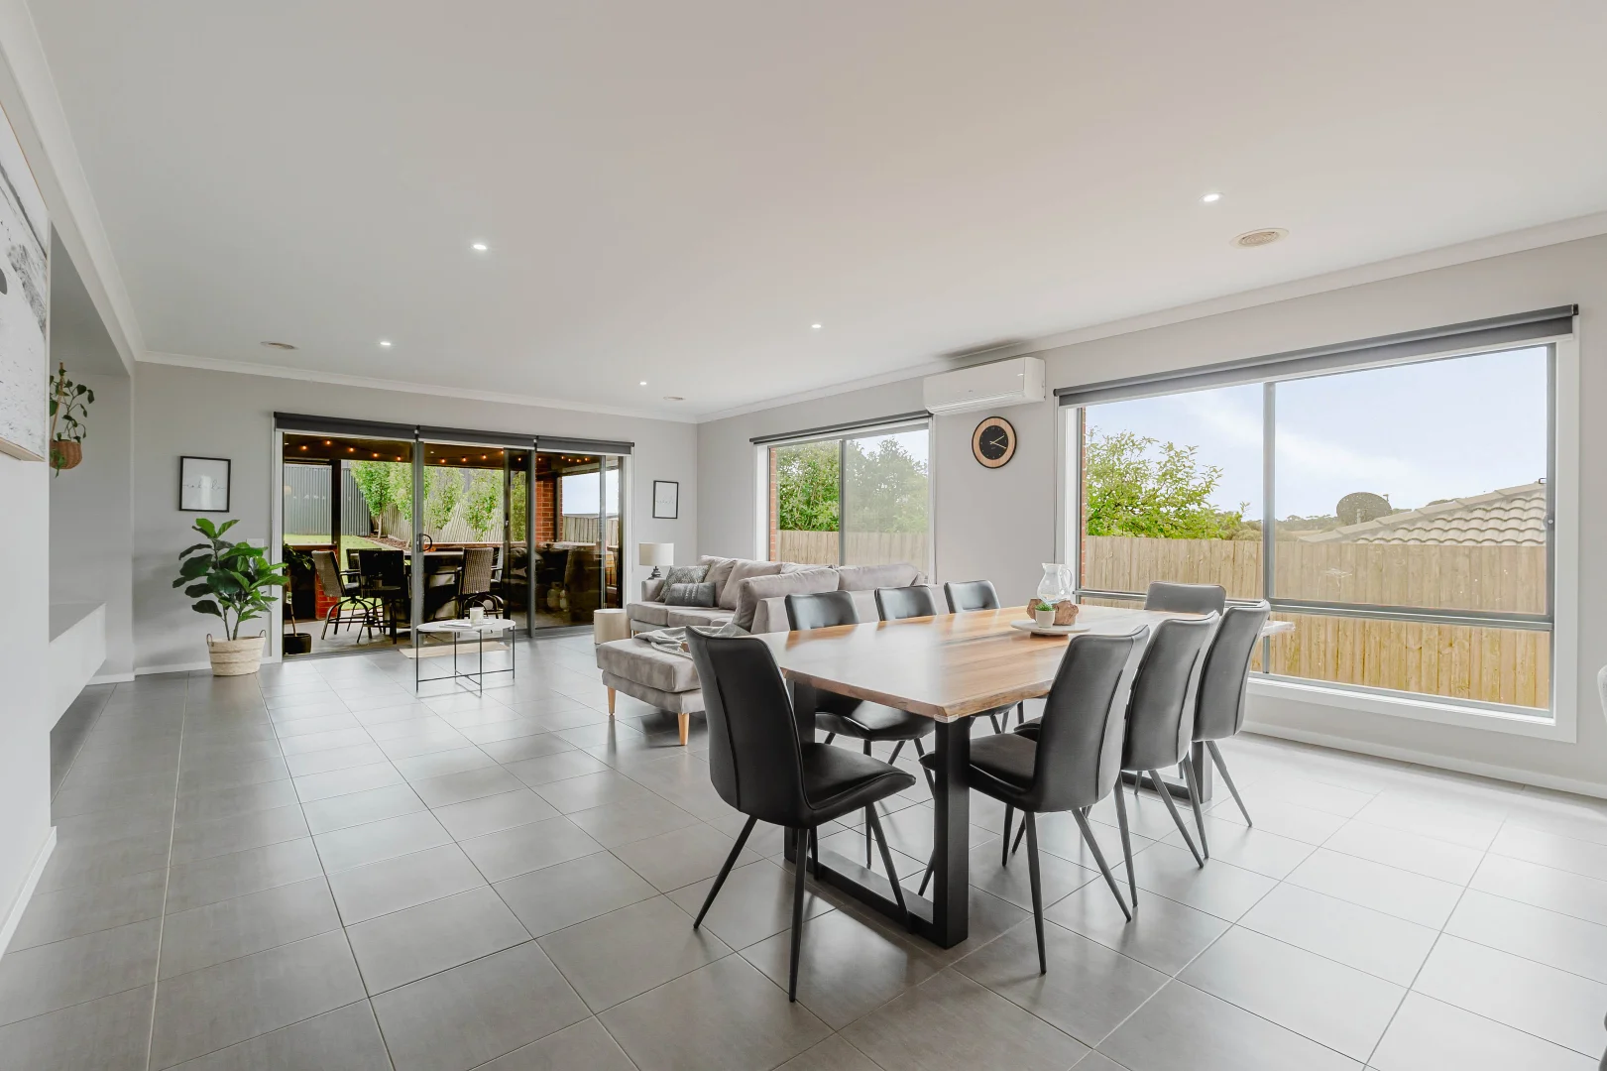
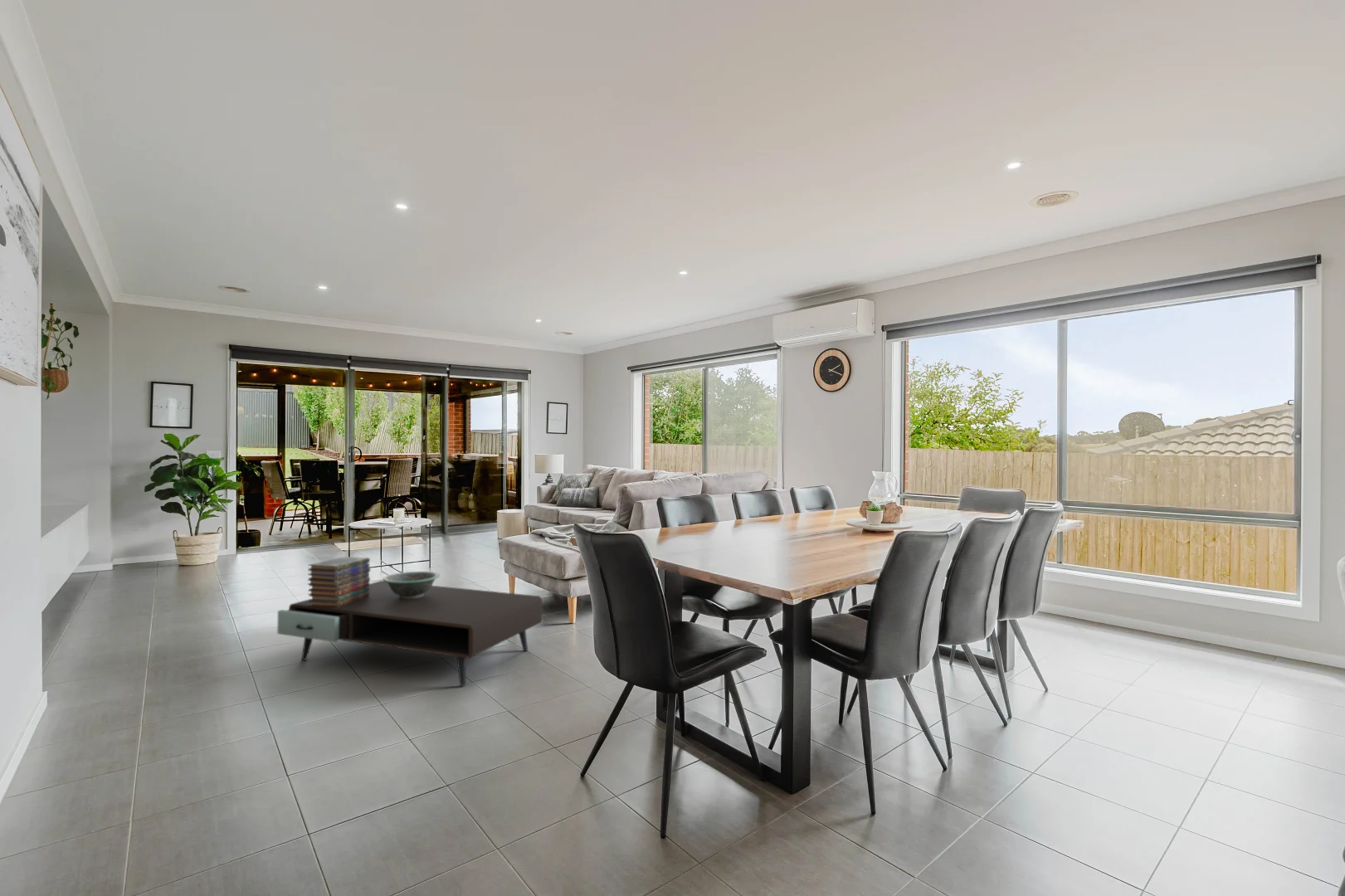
+ coffee table [276,580,543,687]
+ decorative bowl [382,571,441,599]
+ book stack [307,556,371,607]
